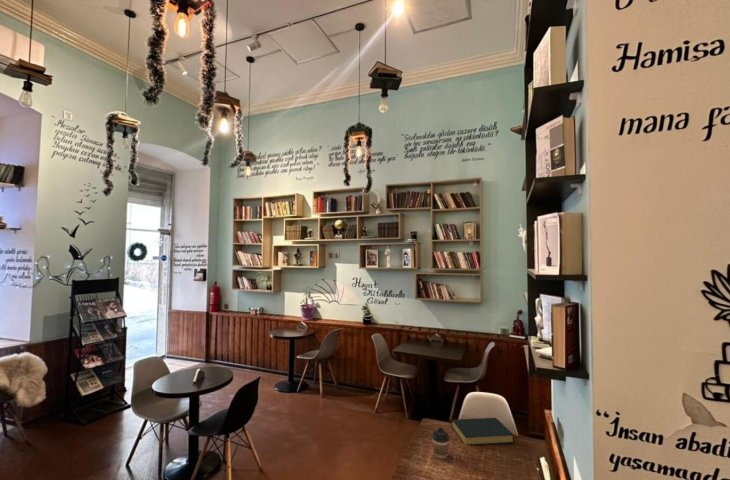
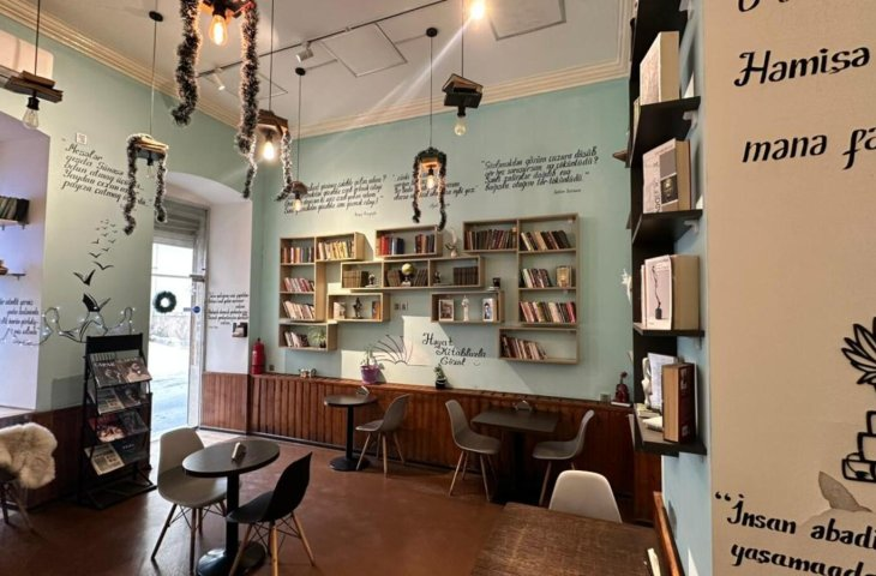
- hardback book [451,417,515,445]
- coffee cup [430,427,451,460]
